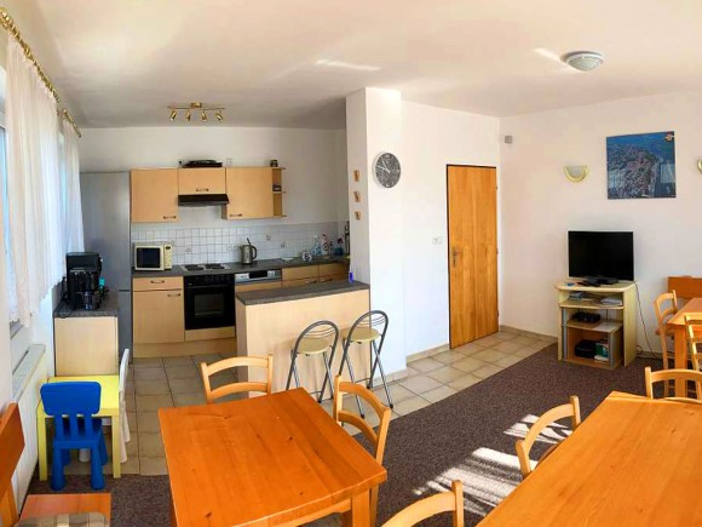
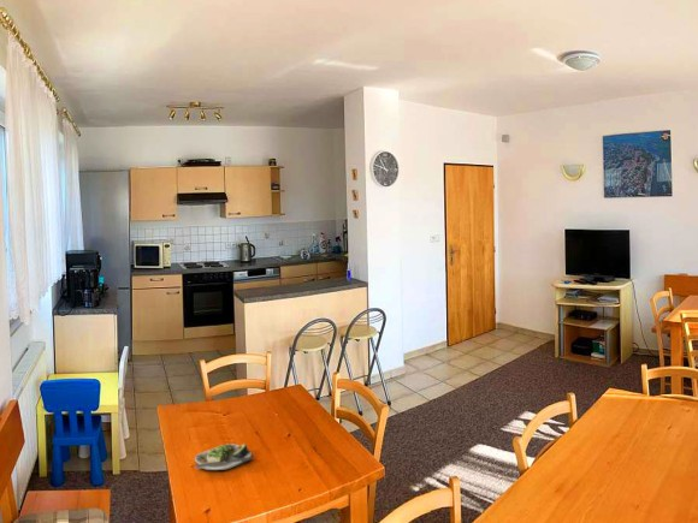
+ salad plate [194,442,255,471]
